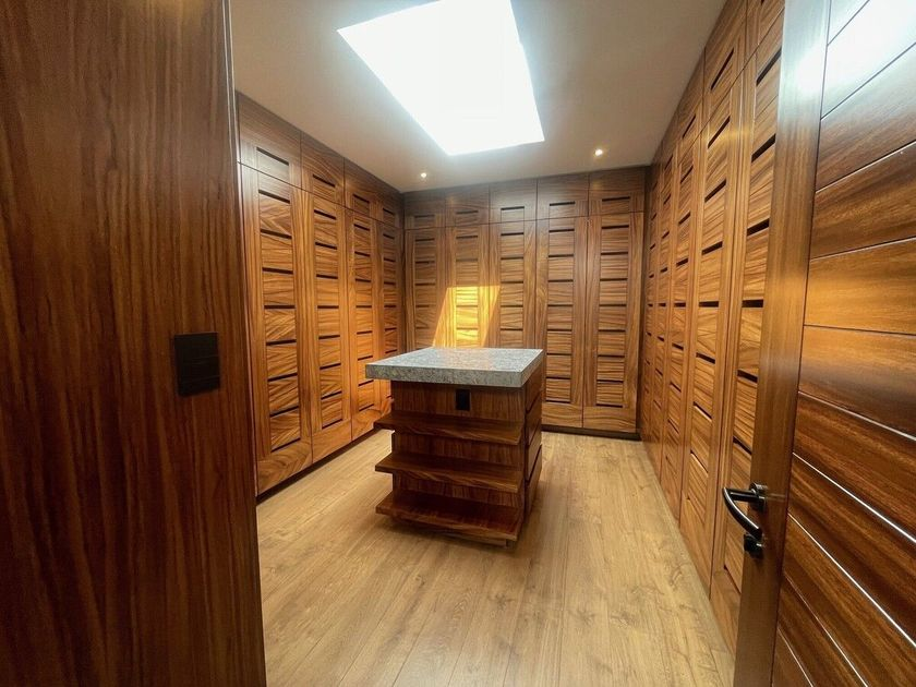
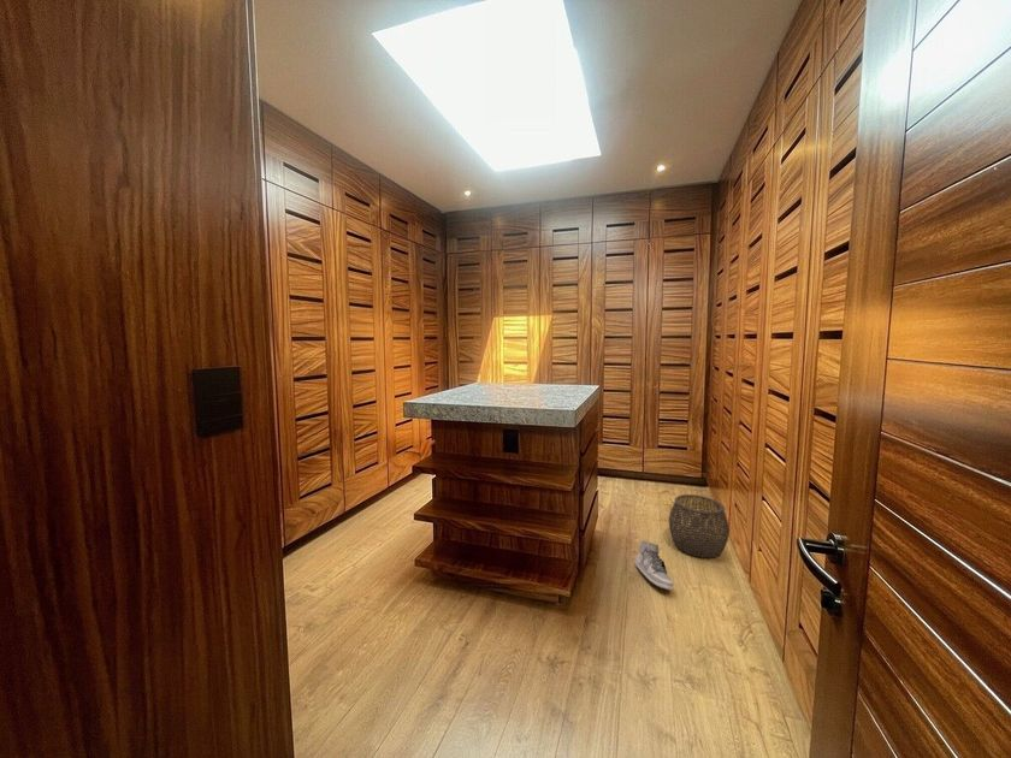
+ woven basket [668,493,731,559]
+ shoe [634,540,674,591]
